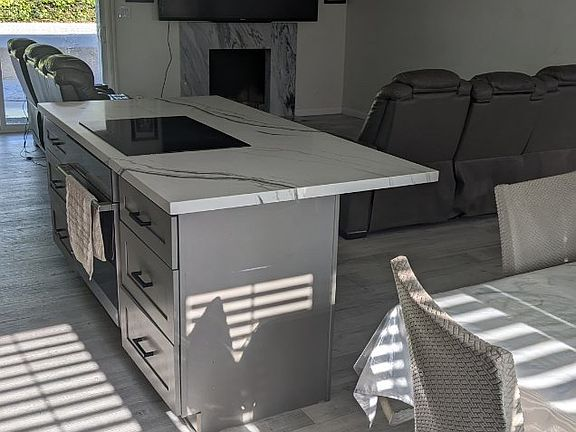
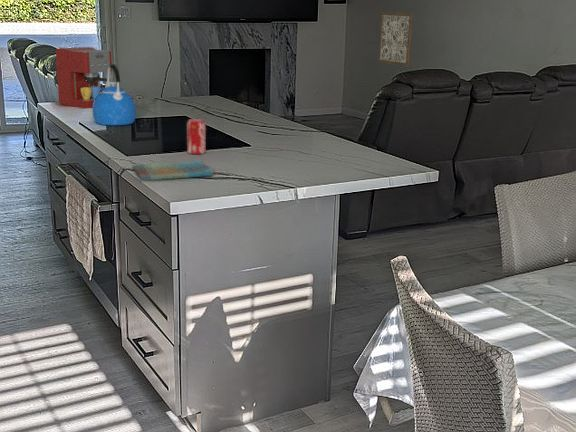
+ dish towel [131,159,214,182]
+ coffee maker [55,46,113,109]
+ wall art [377,12,413,67]
+ beverage can [186,118,207,155]
+ kettle [92,63,137,126]
